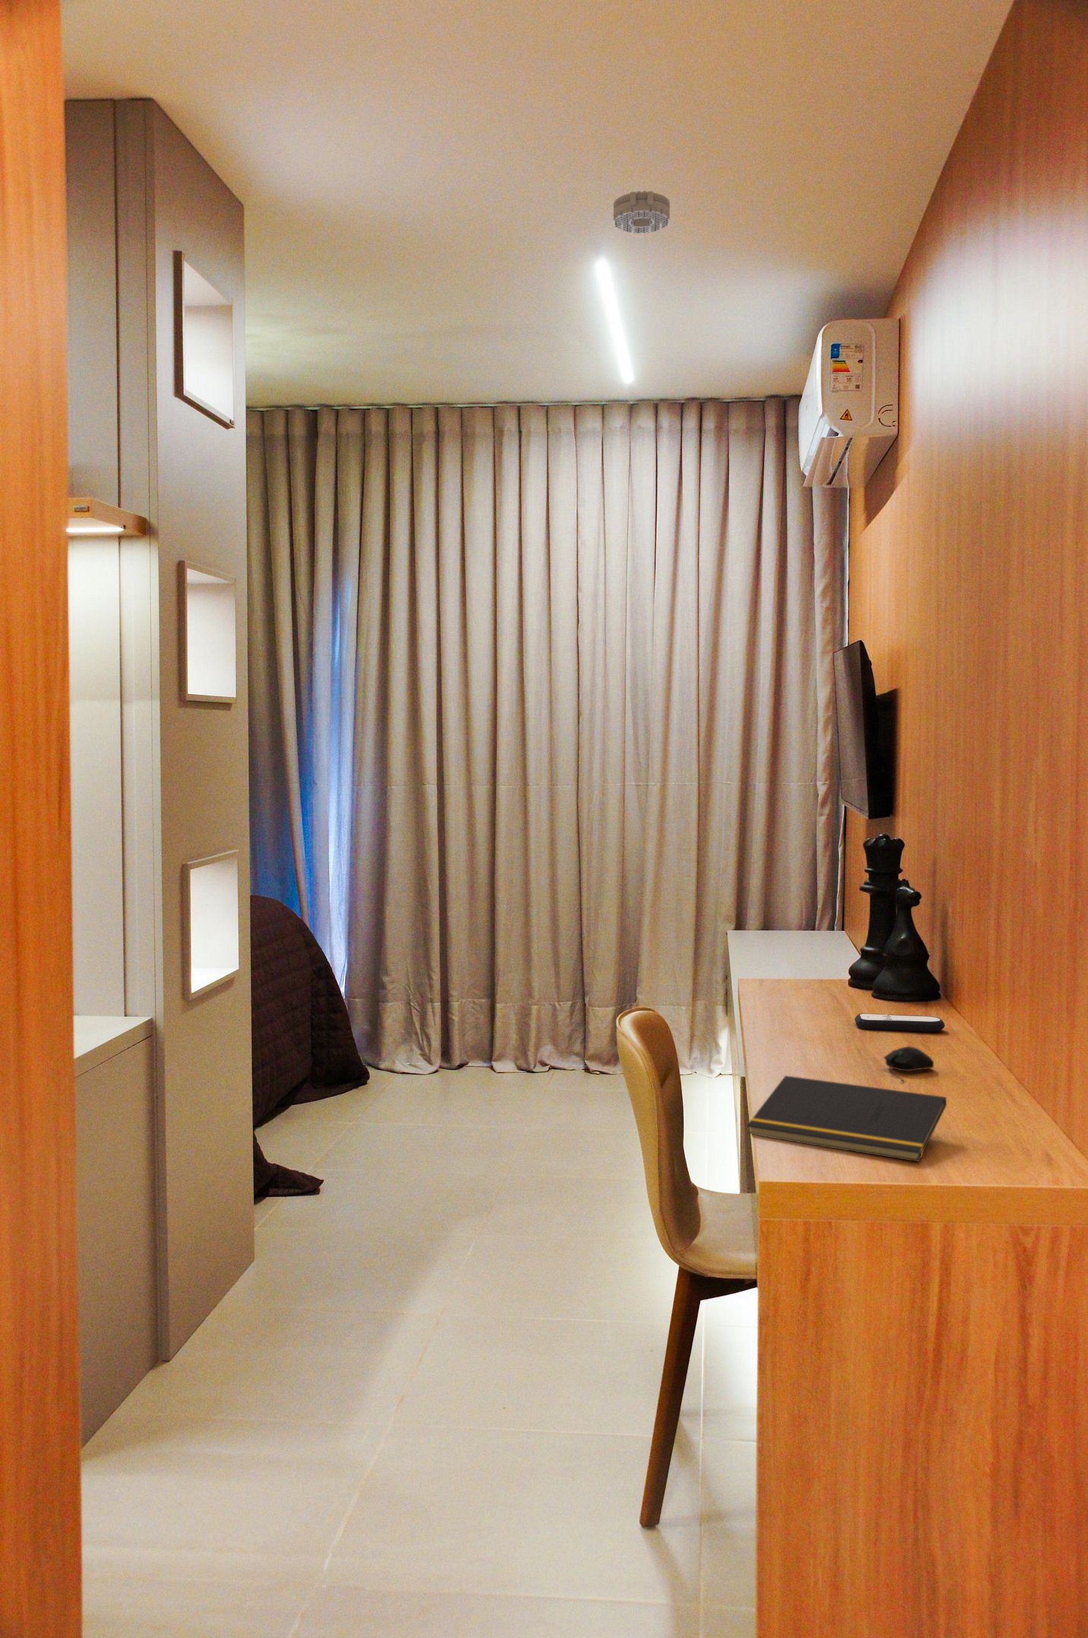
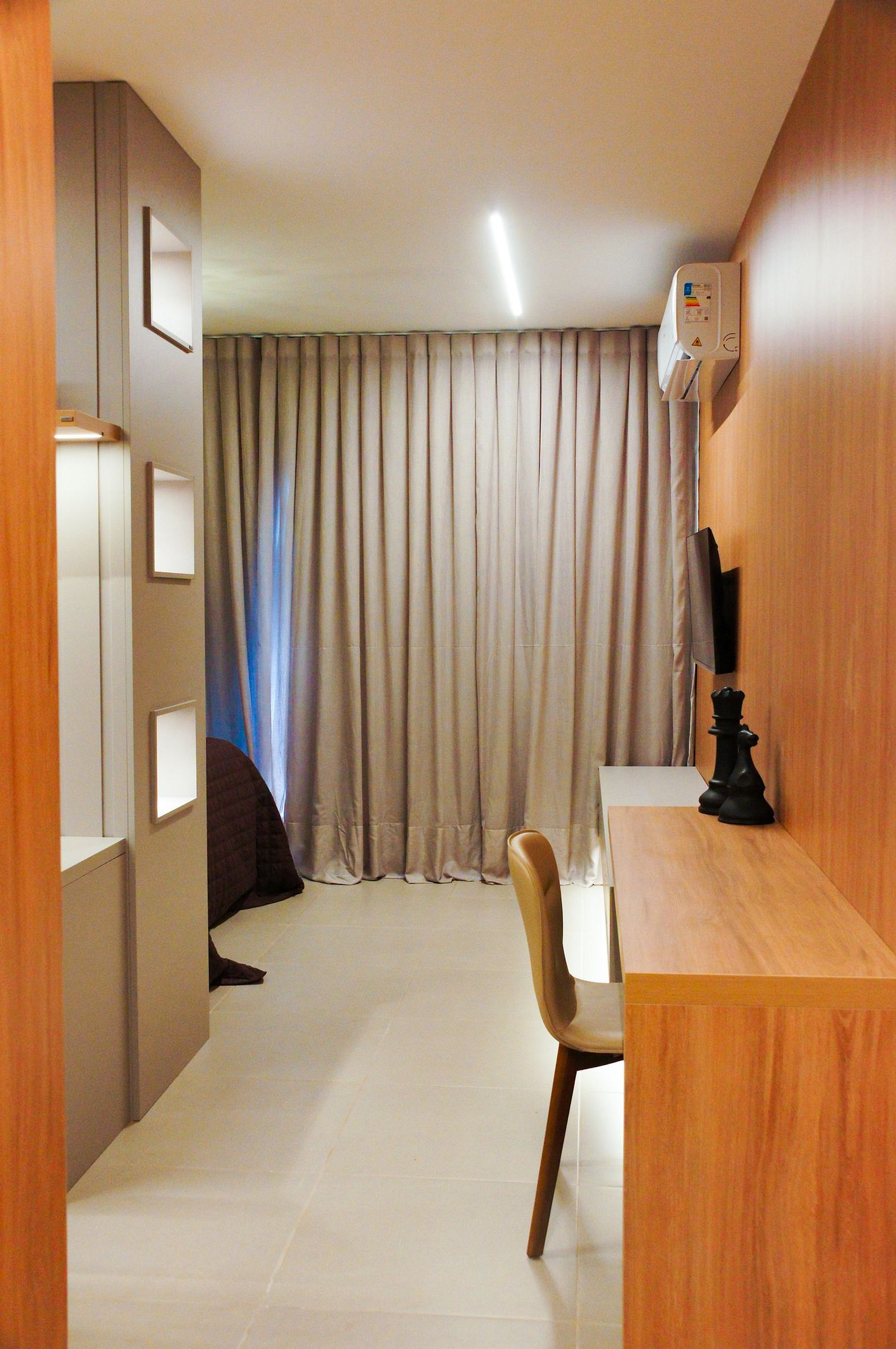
- remote control [854,1013,946,1032]
- computer mouse [883,1045,935,1082]
- notepad [746,1075,947,1163]
- smoke detector [613,191,670,234]
